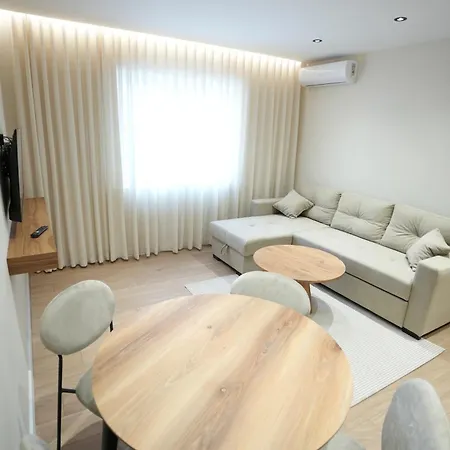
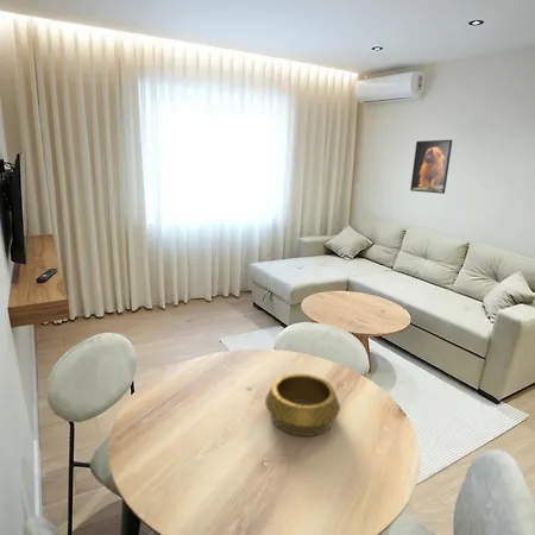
+ decorative bowl [264,372,341,438]
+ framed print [409,139,453,195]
